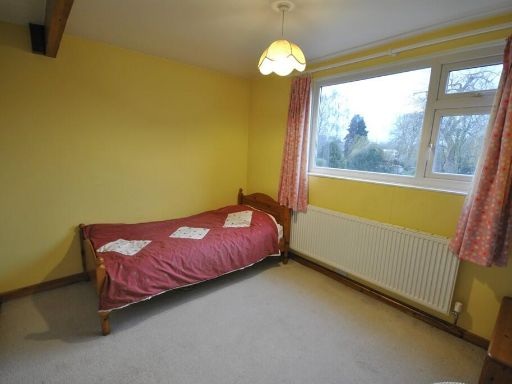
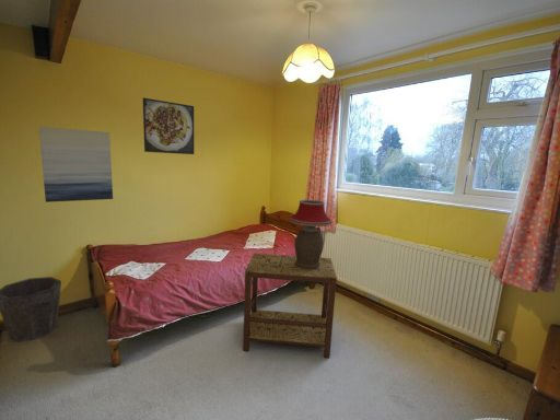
+ wall art [37,125,114,203]
+ waste bin [0,276,62,343]
+ table lamp [289,199,334,269]
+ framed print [142,96,195,155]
+ side table [242,252,338,360]
